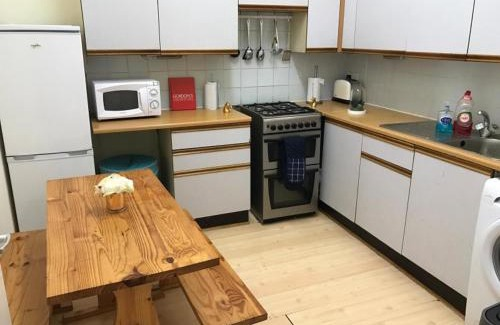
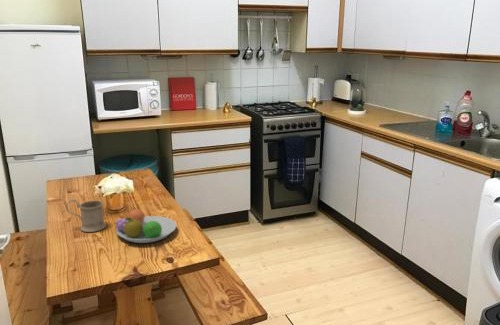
+ fruit bowl [114,207,177,244]
+ mug [65,198,108,233]
